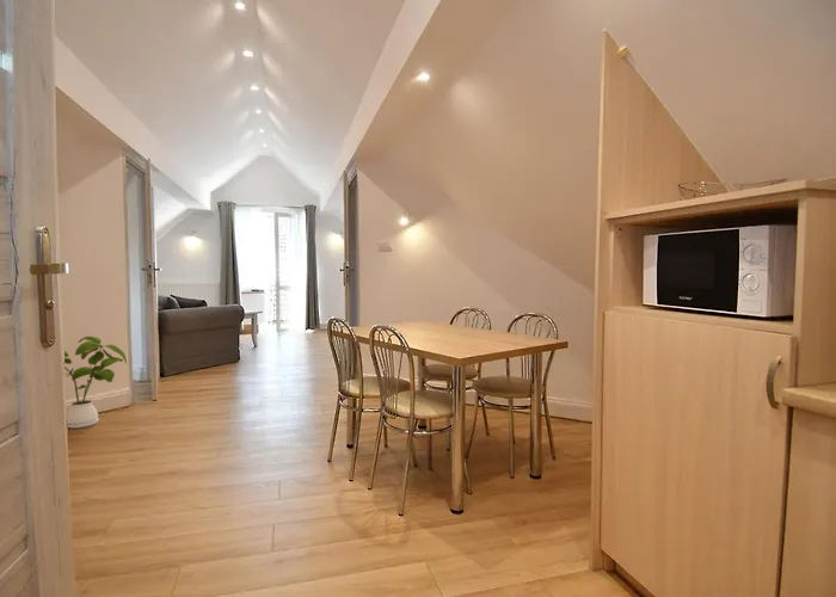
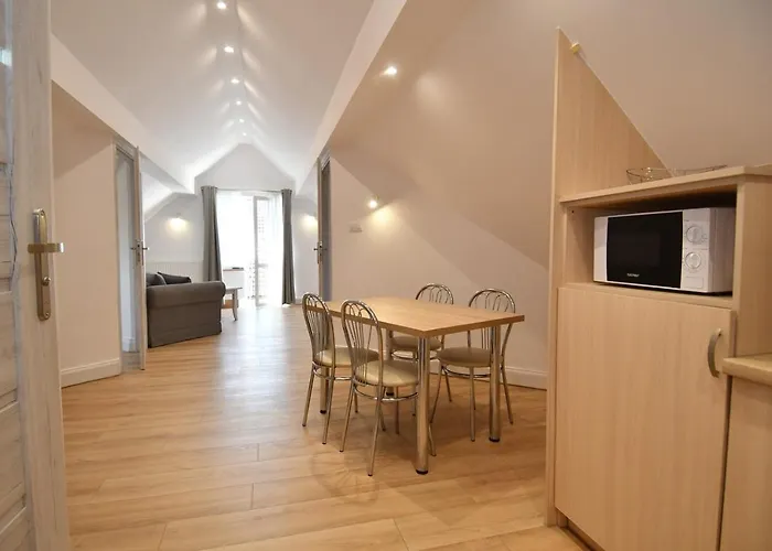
- house plant [63,336,128,430]
